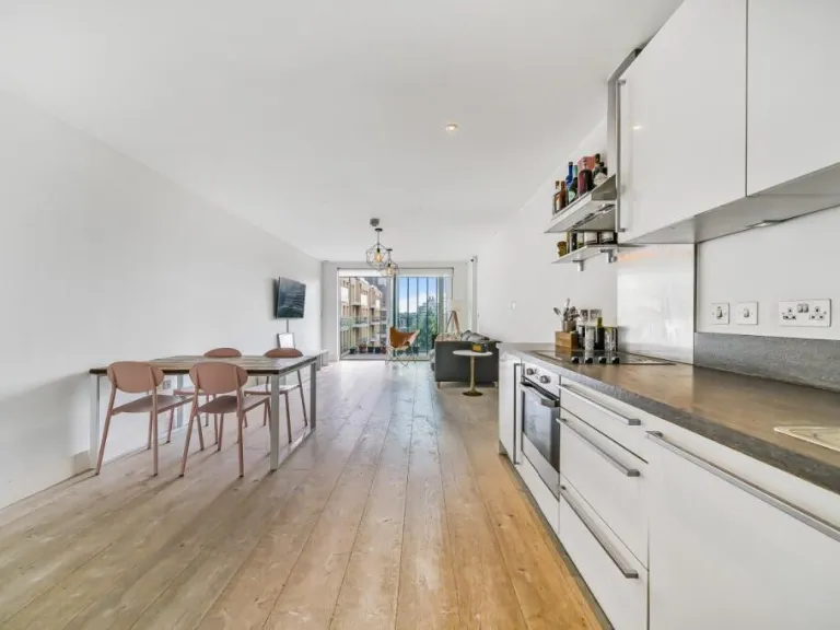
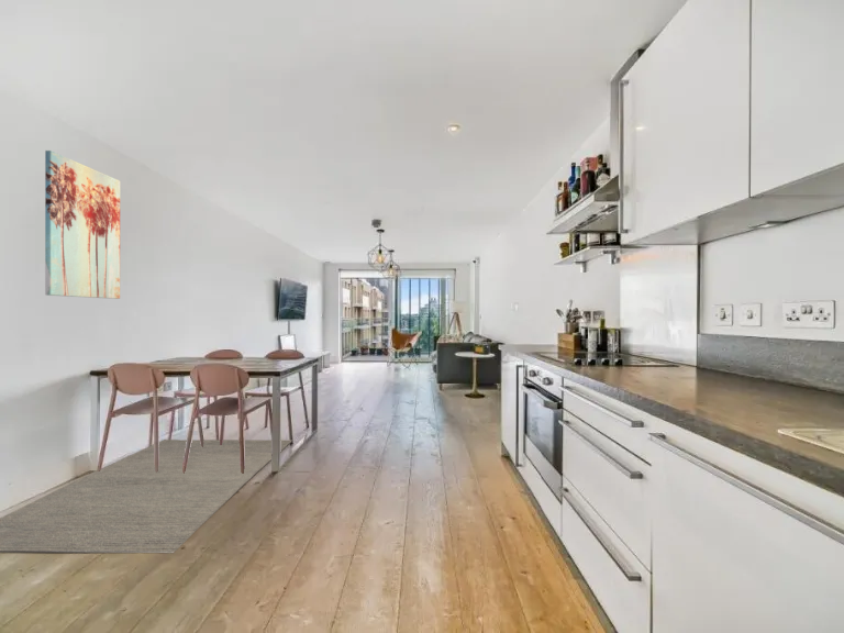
+ rug [0,438,293,554]
+ wall art [44,149,121,300]
